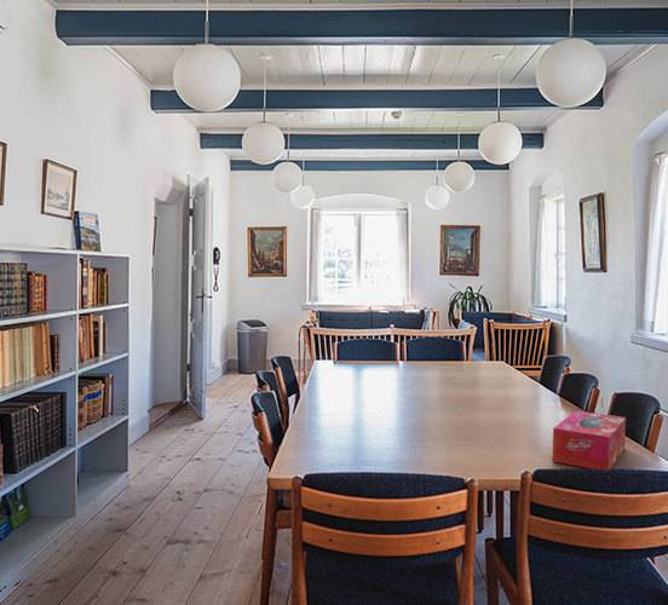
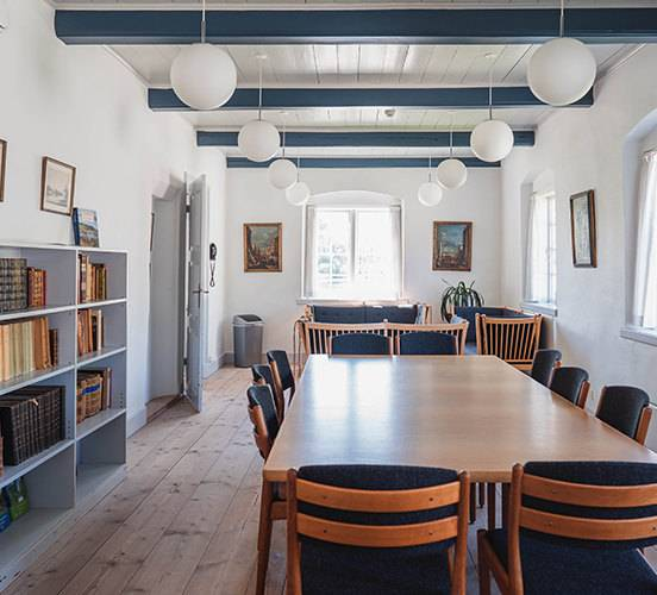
- tissue box [551,409,627,471]
